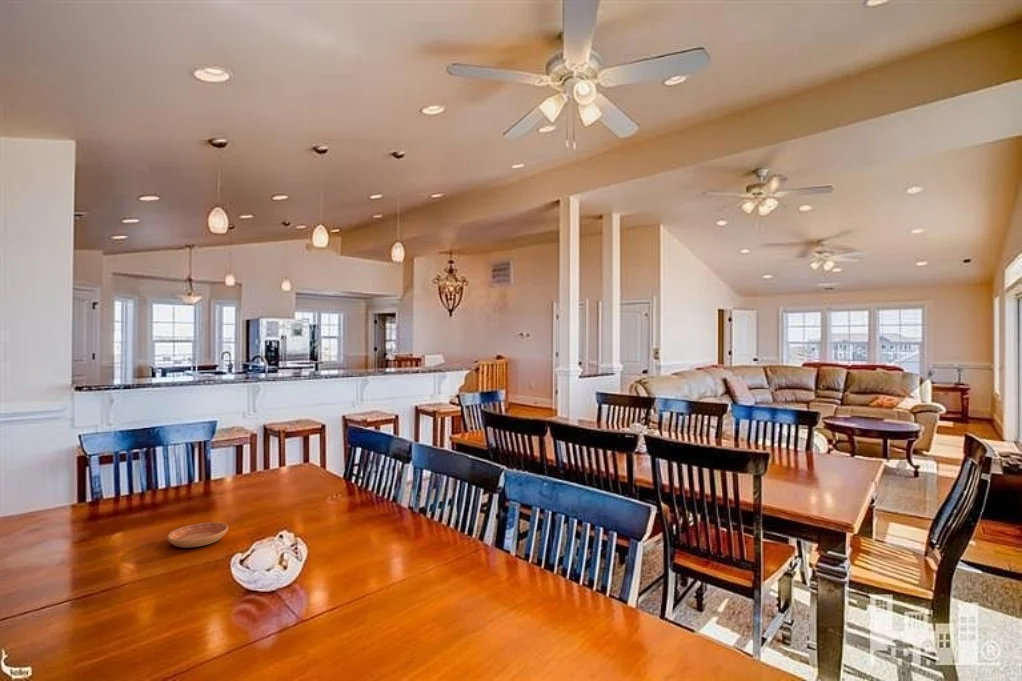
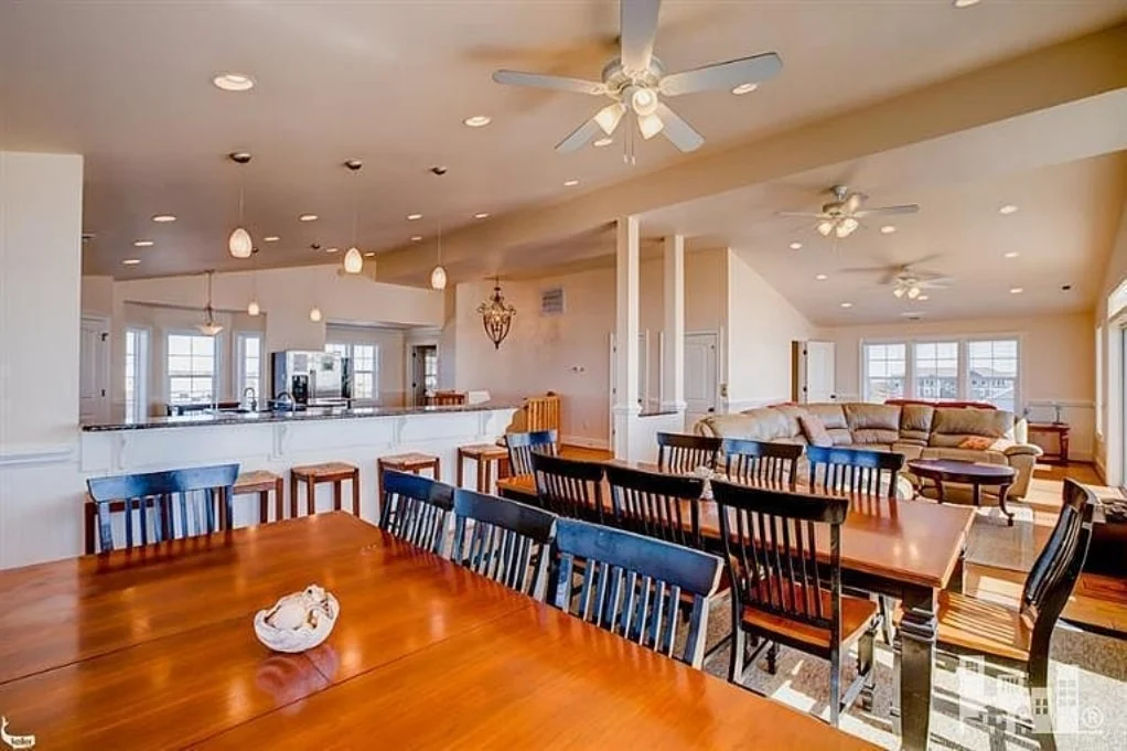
- saucer [166,521,229,549]
